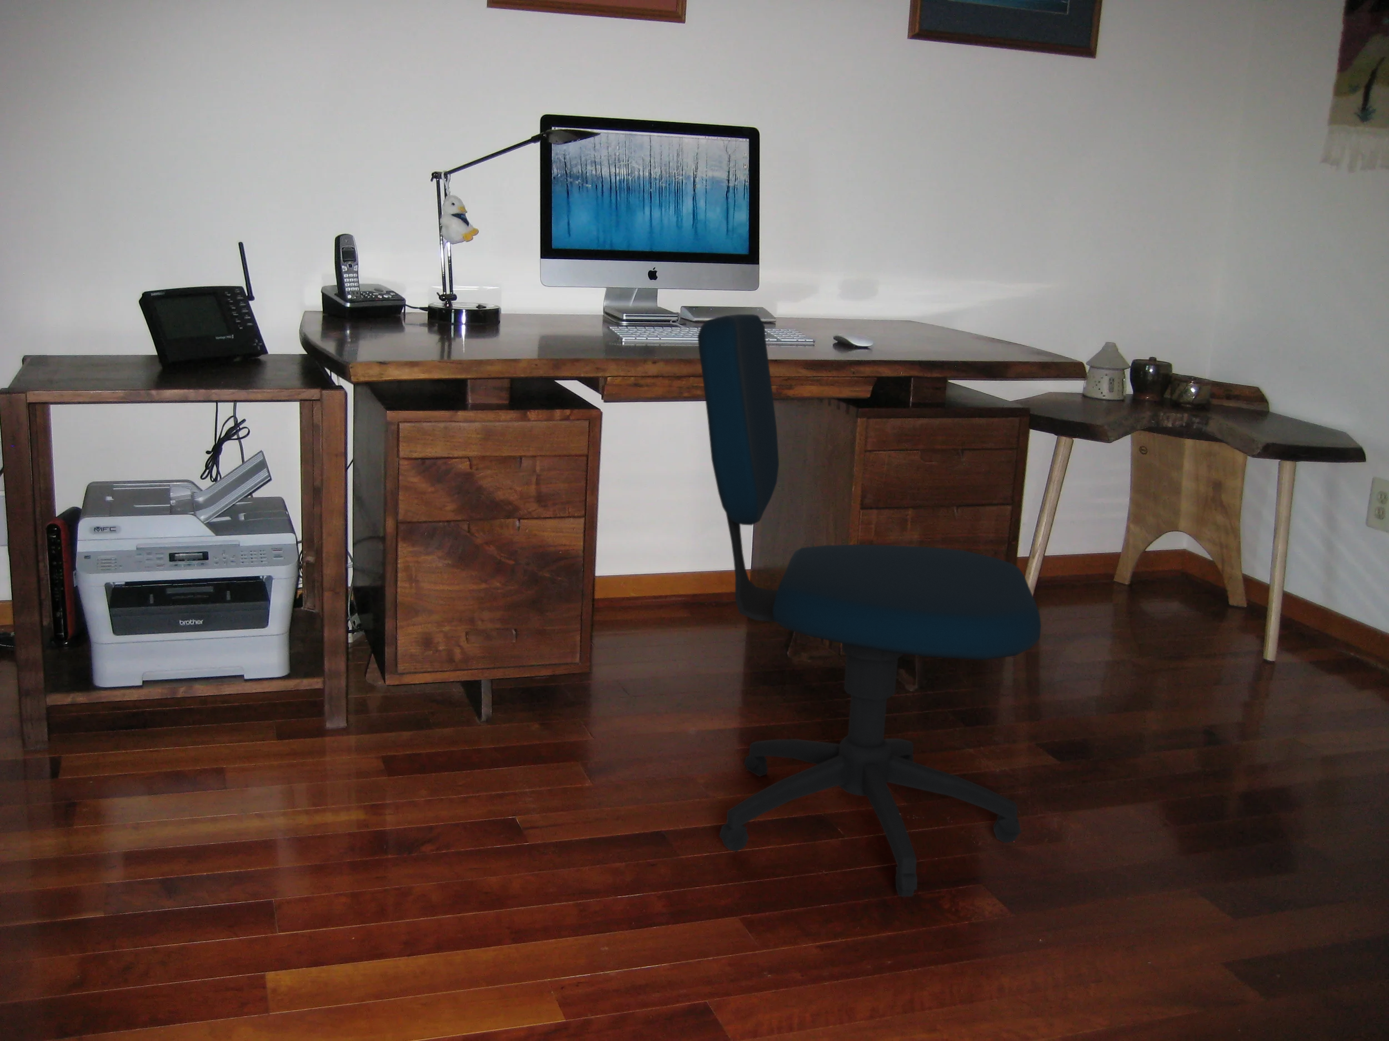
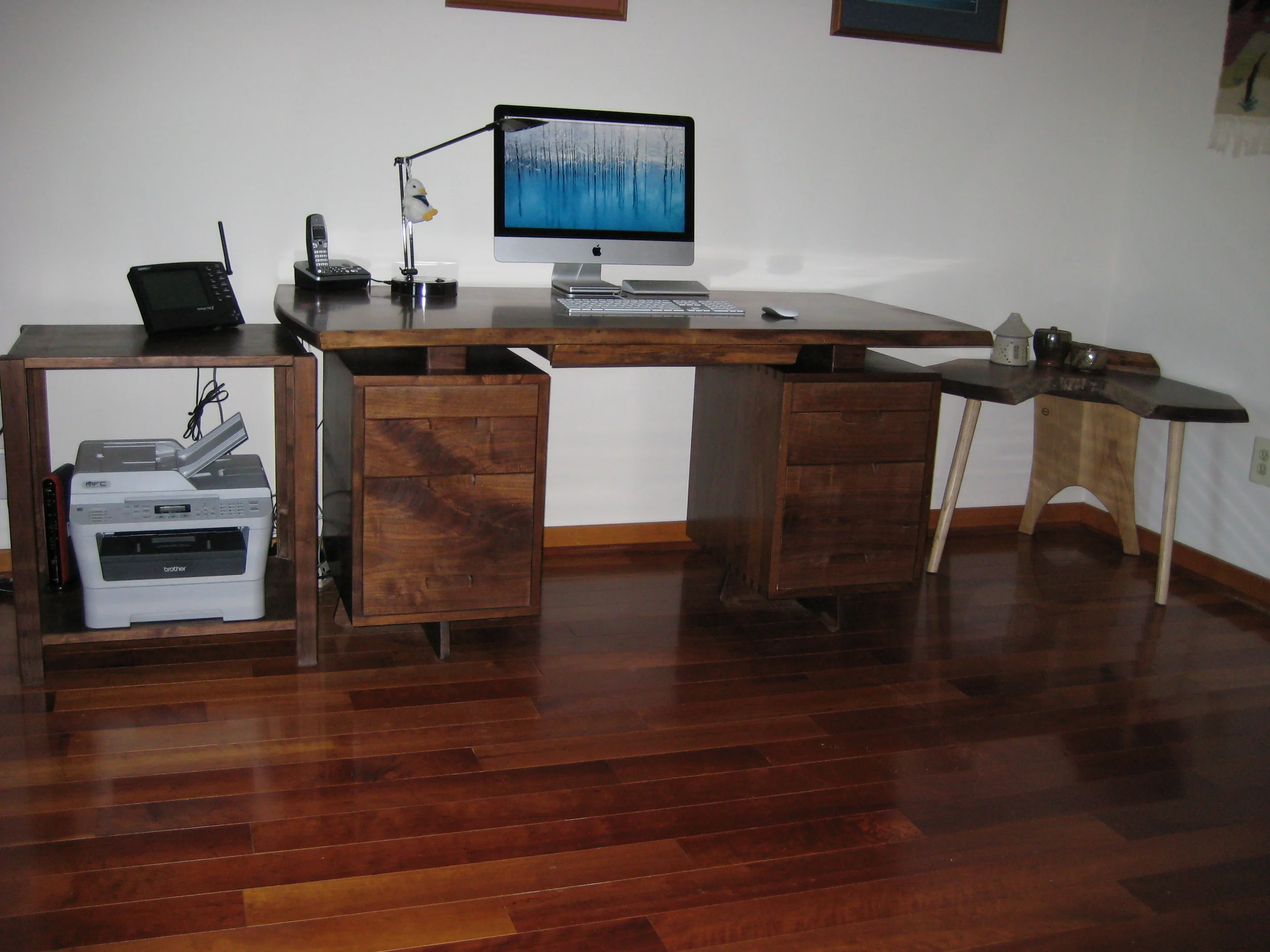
- office chair [697,314,1041,897]
